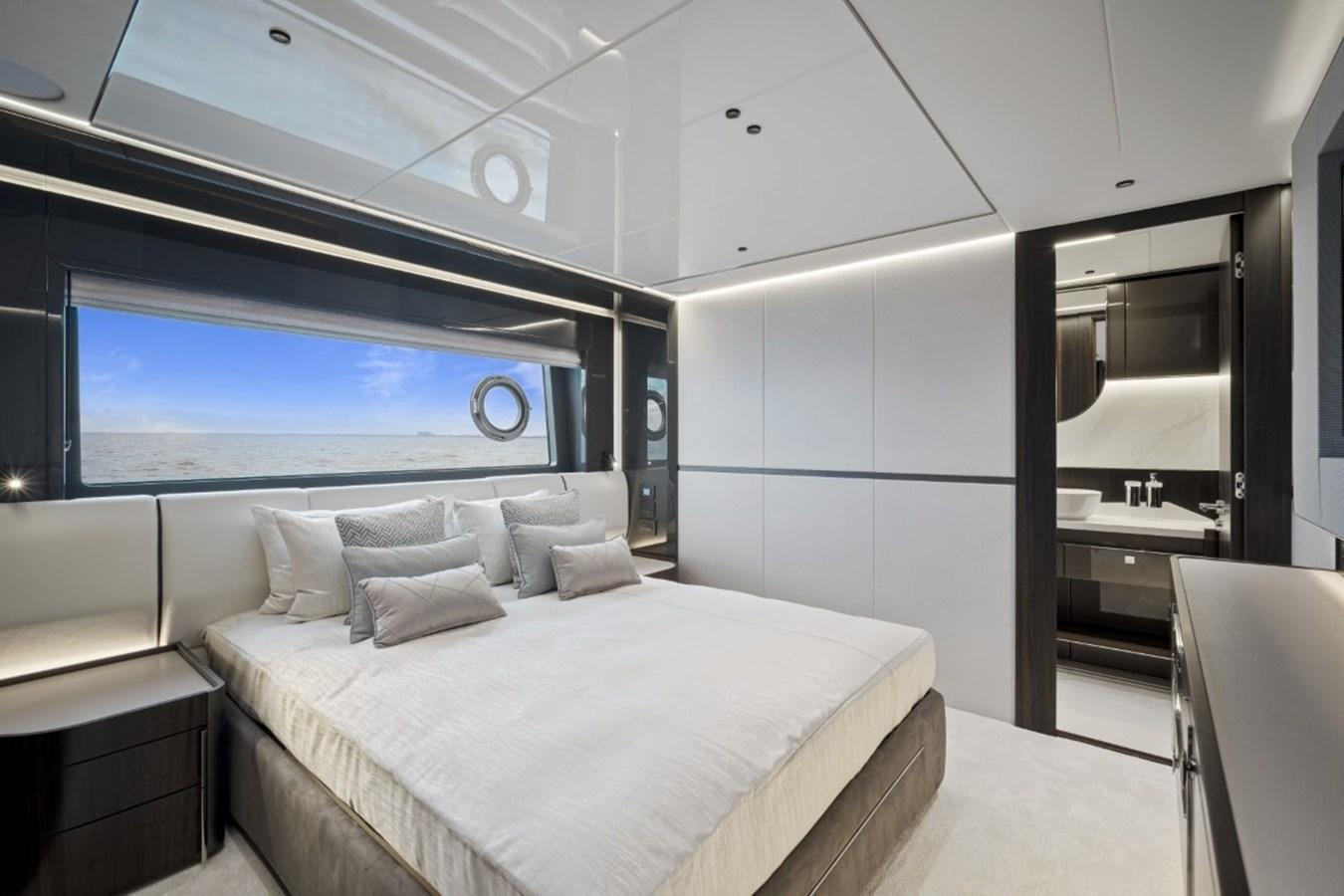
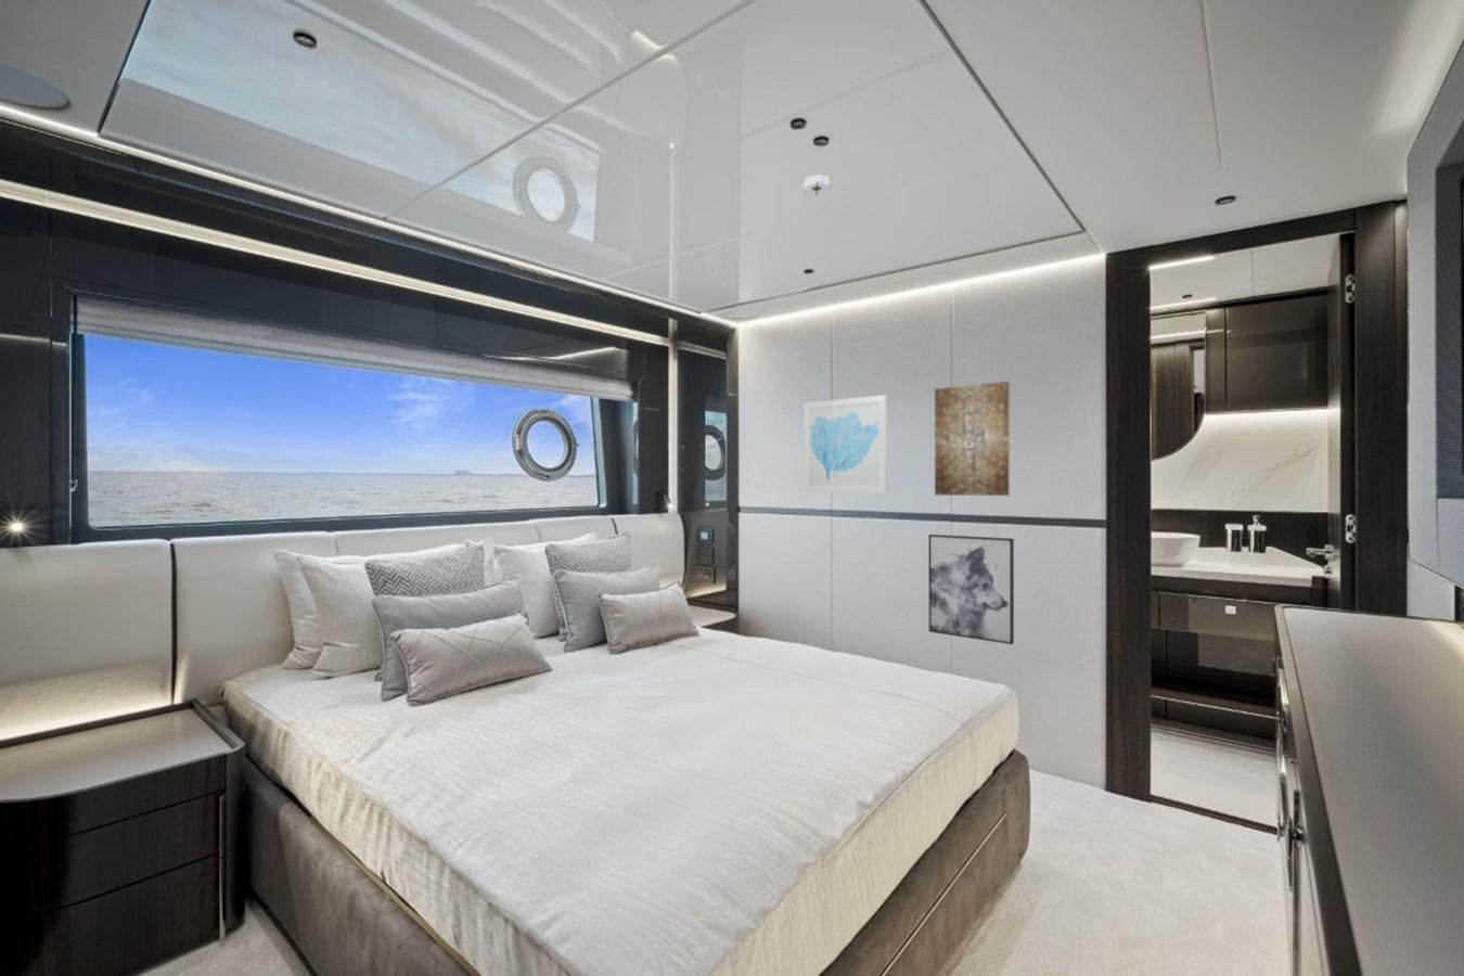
+ smoke detector [800,173,833,198]
+ wall art [934,380,1011,497]
+ wall art [927,534,1015,645]
+ wall art [803,393,887,493]
